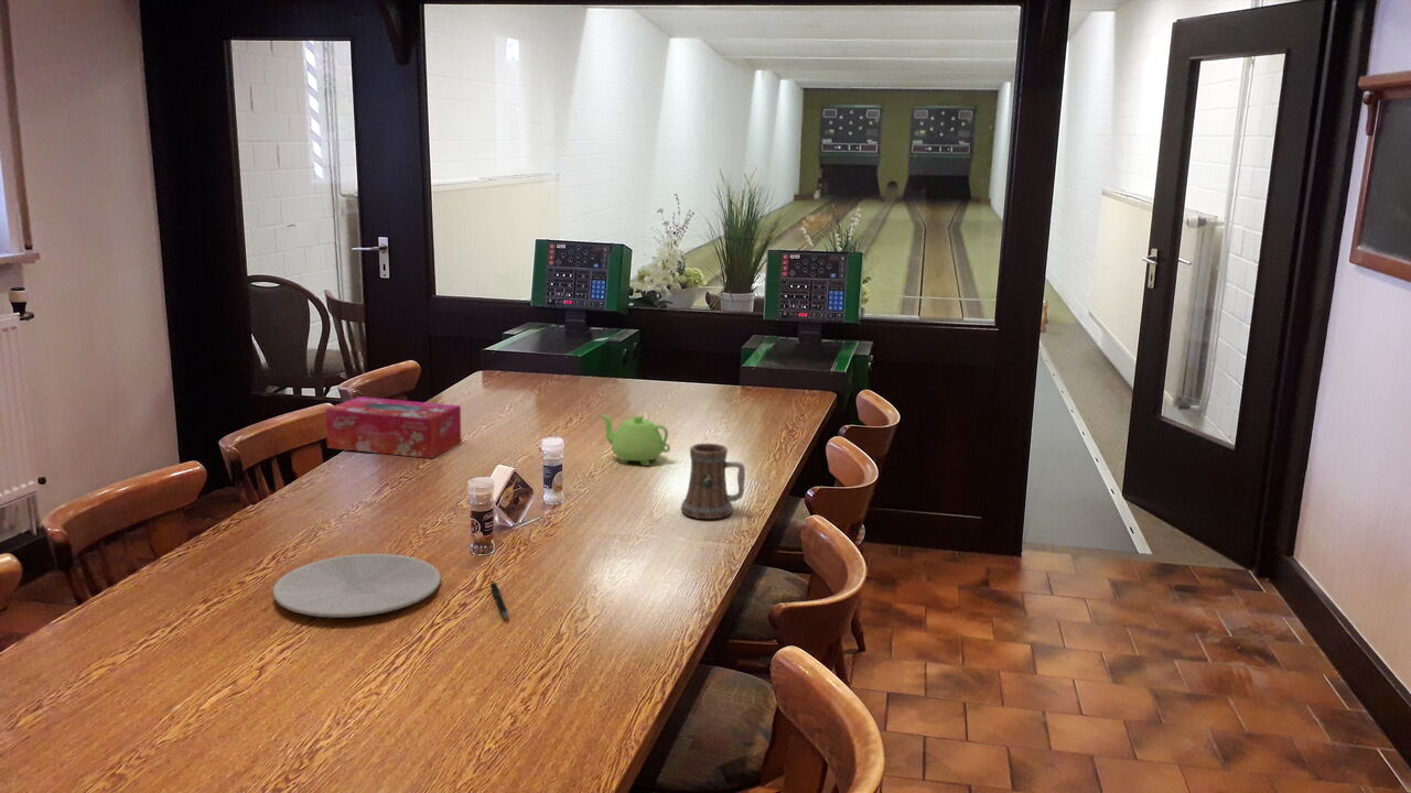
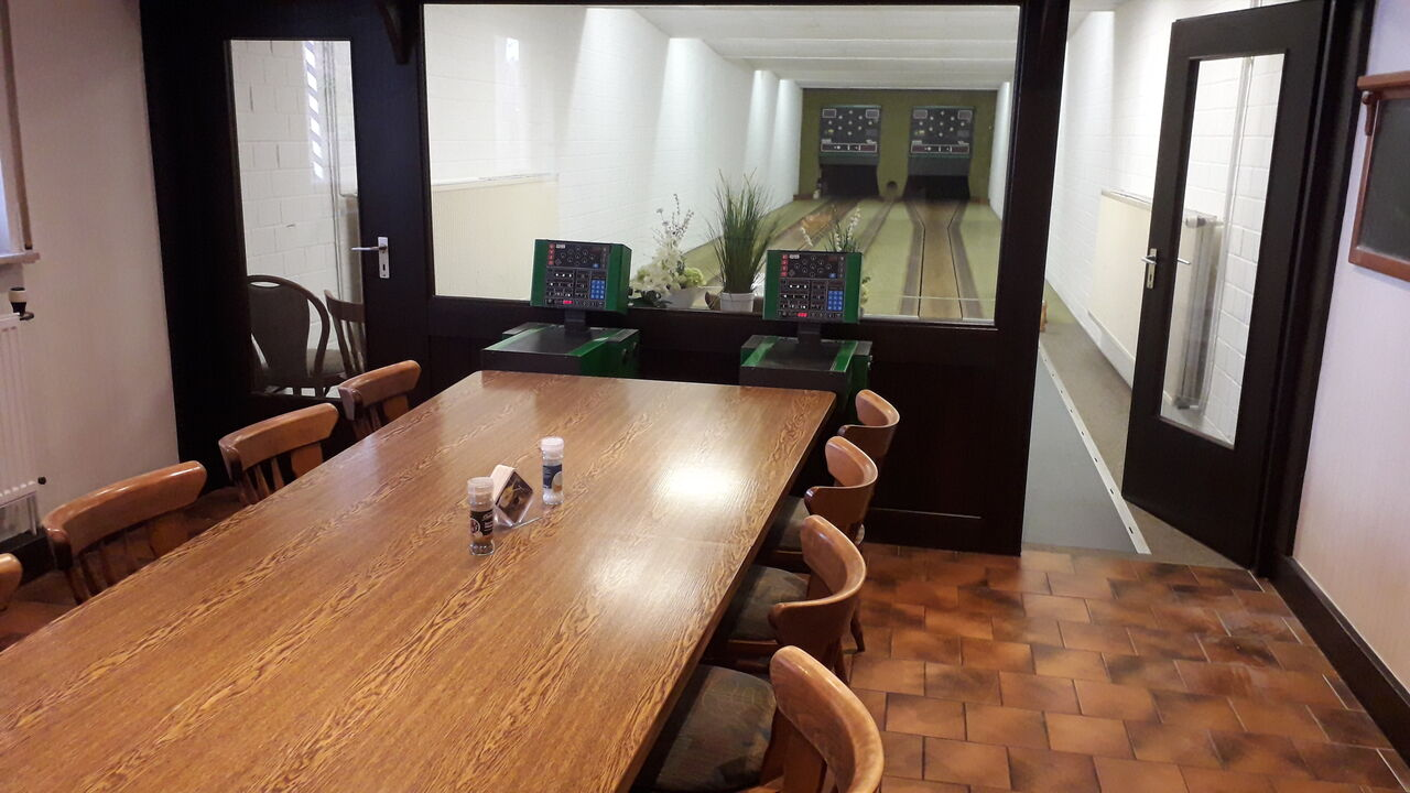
- plate [272,553,441,619]
- pen [489,582,509,620]
- beer mug [680,443,746,520]
- tissue box [324,395,462,459]
- teapot [599,413,671,467]
